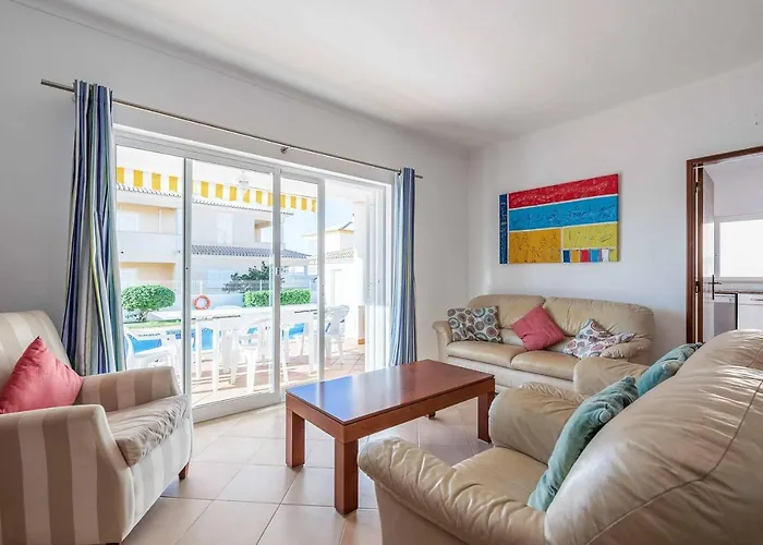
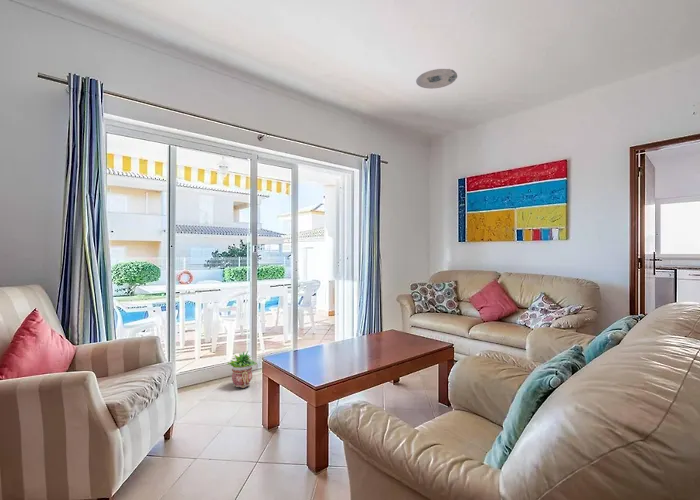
+ potted plant [227,350,258,389]
+ ceiling light [415,68,458,90]
